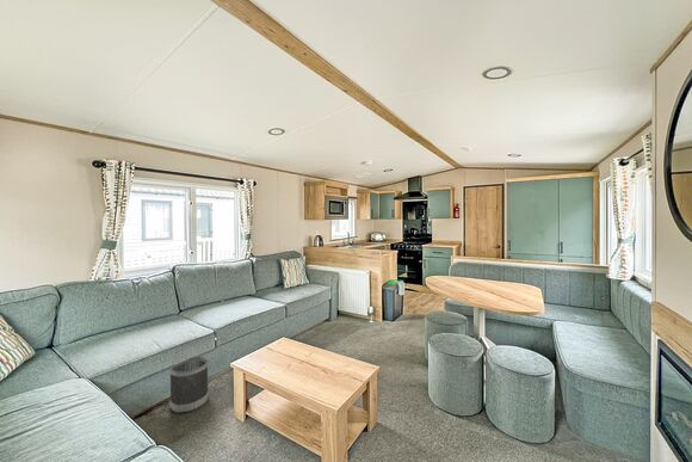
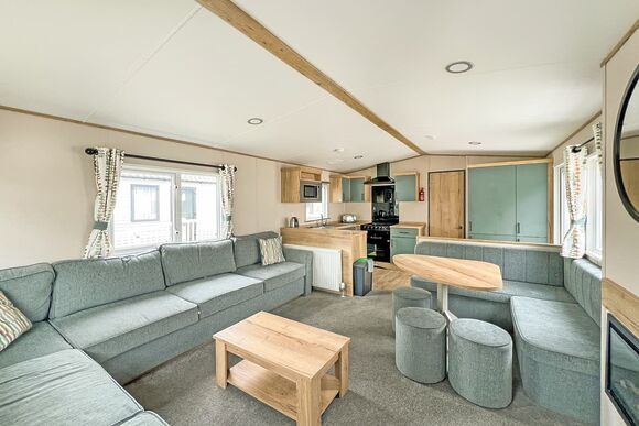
- wastebasket [168,356,210,414]
